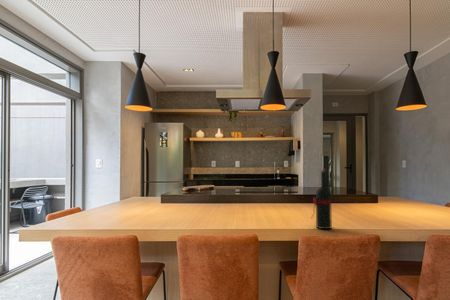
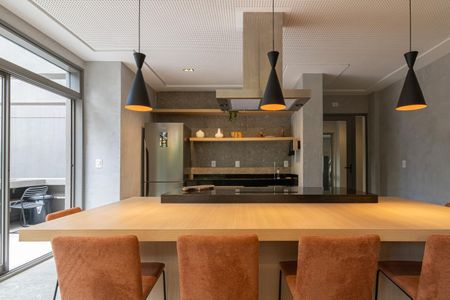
- wine bottle [311,168,333,230]
